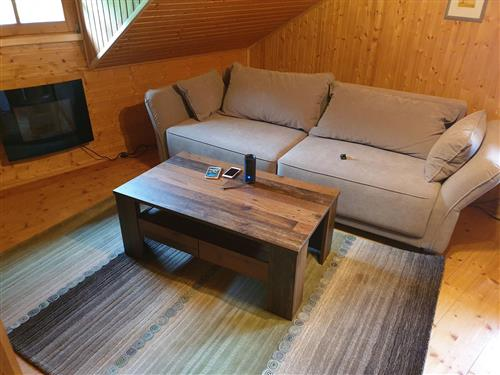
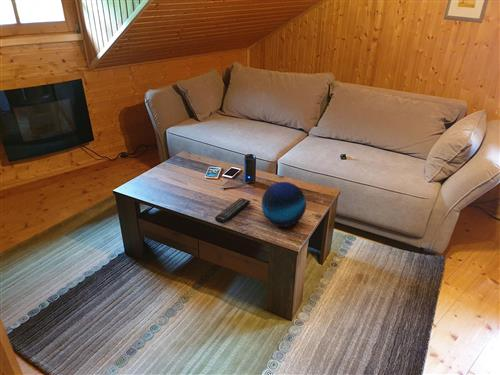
+ decorative orb [261,181,307,228]
+ remote control [214,197,251,224]
